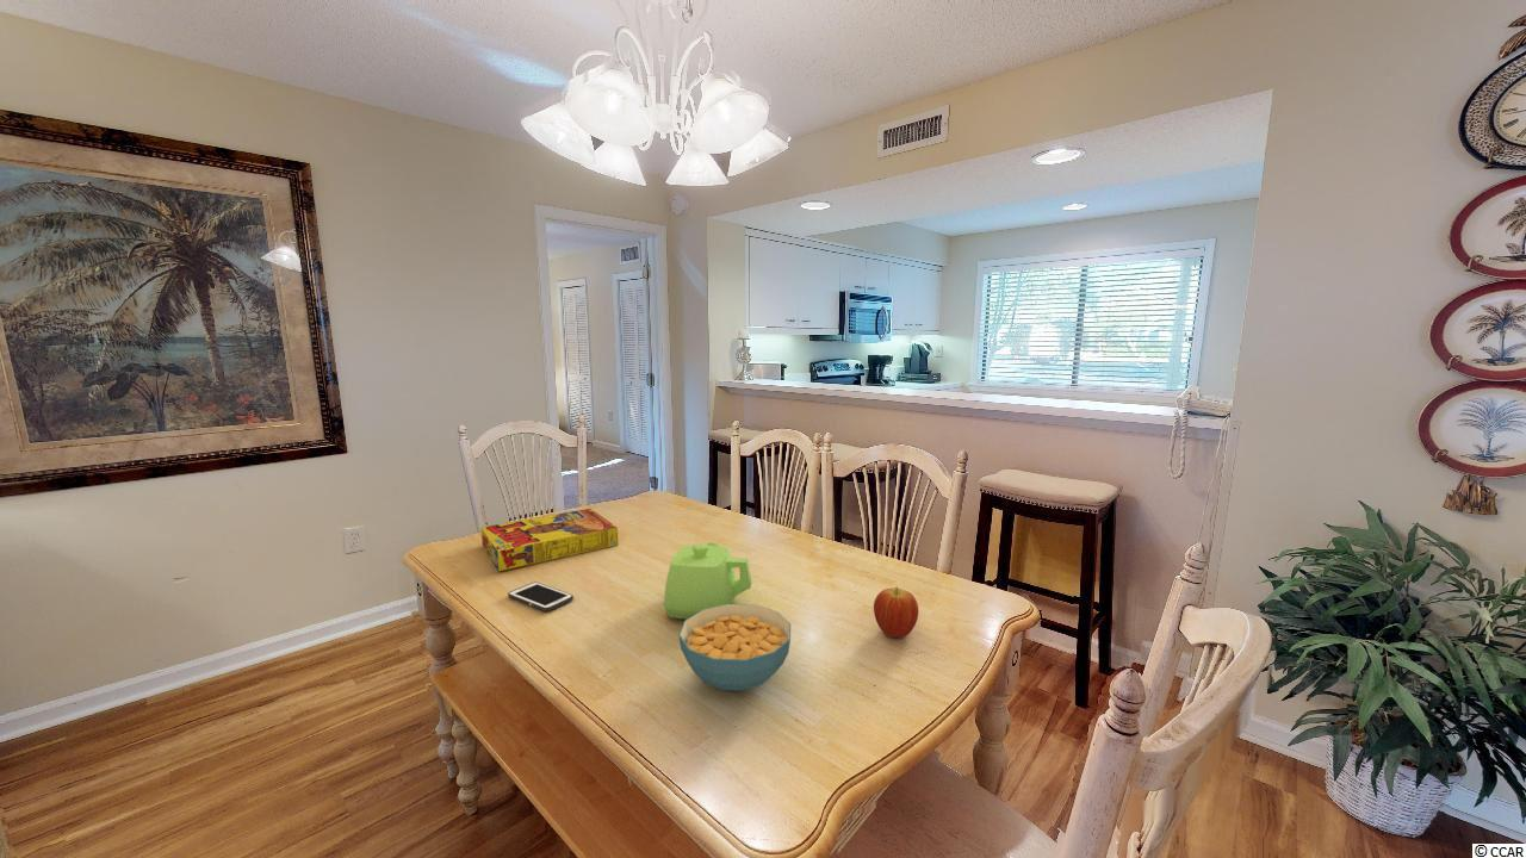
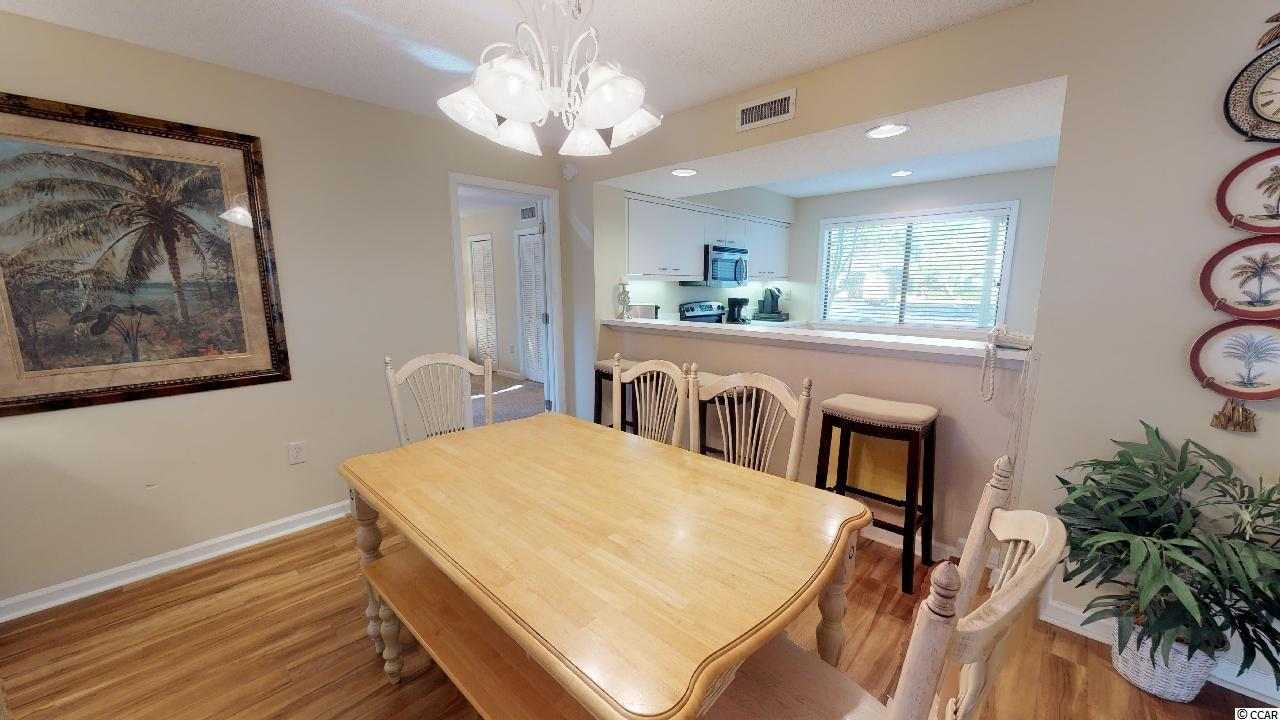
- cereal bowl [677,603,792,692]
- fruit [873,585,919,639]
- teapot [663,541,752,621]
- cell phone [507,580,575,613]
- cereal box [480,508,619,572]
